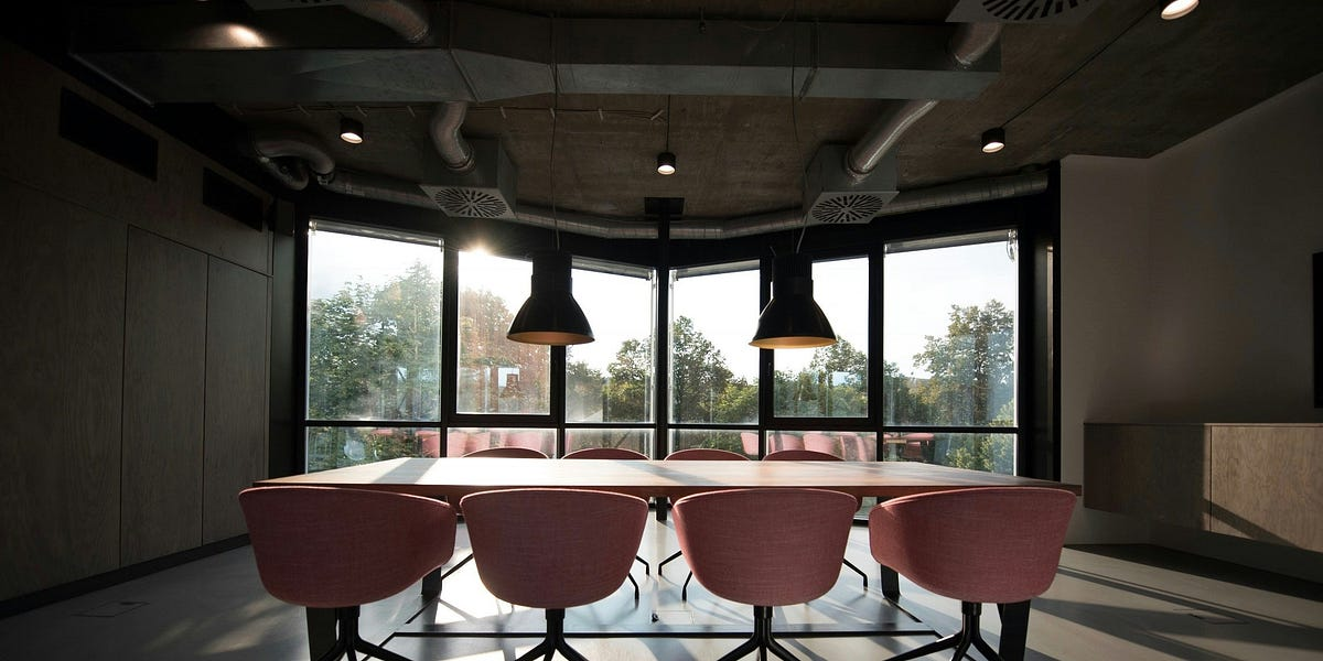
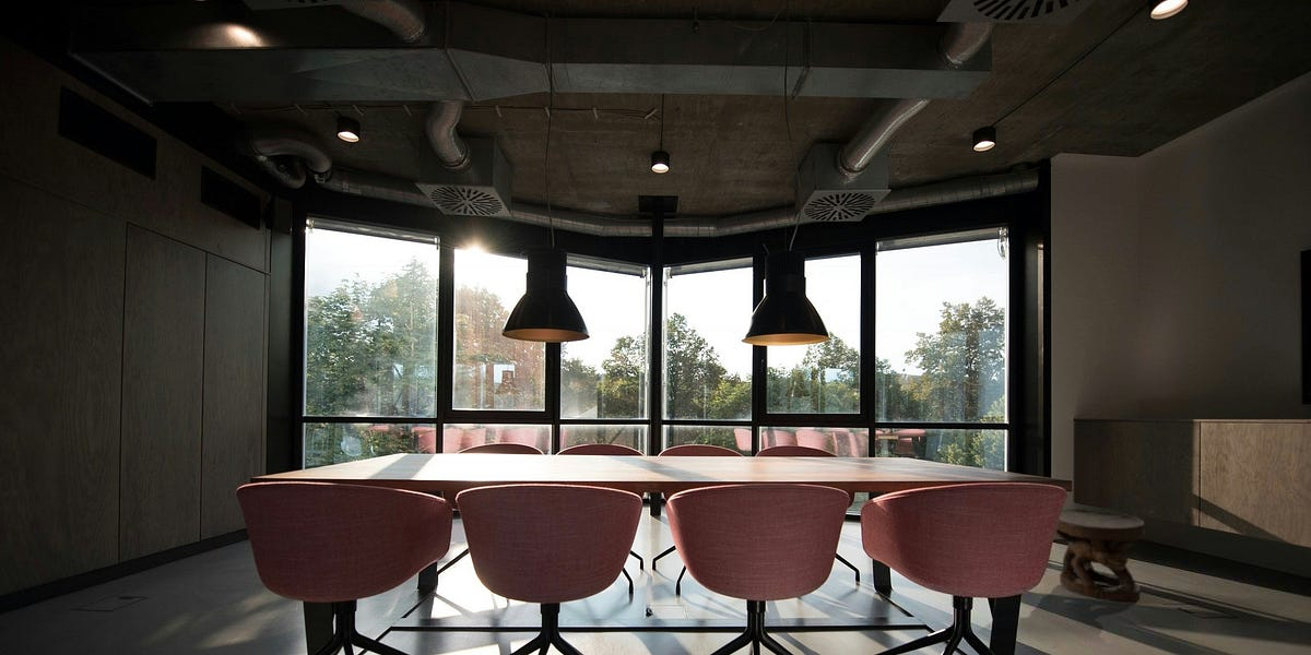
+ side table [1054,508,1146,602]
